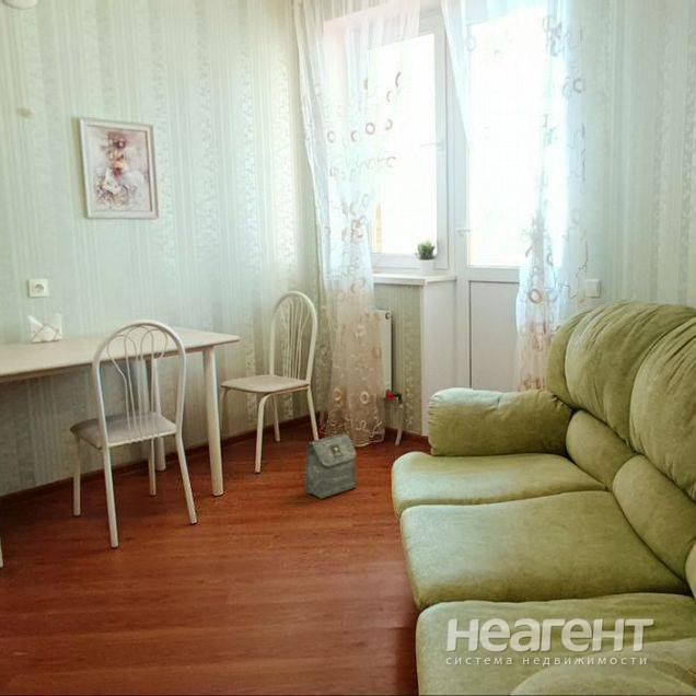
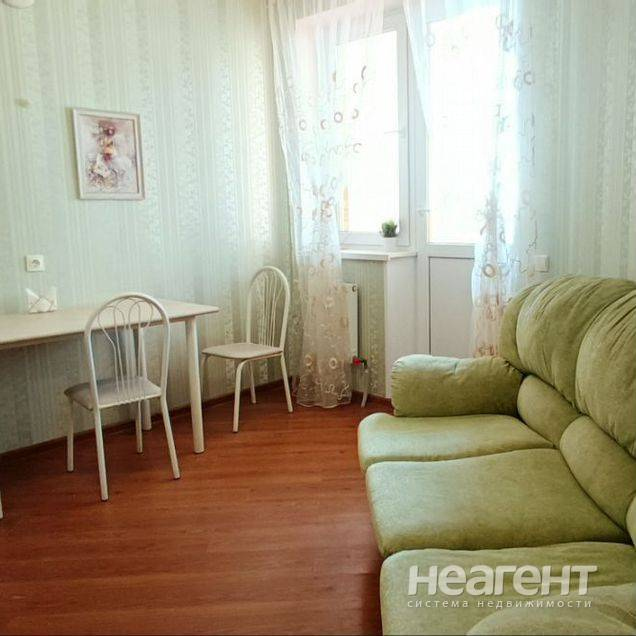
- bag [304,433,358,500]
